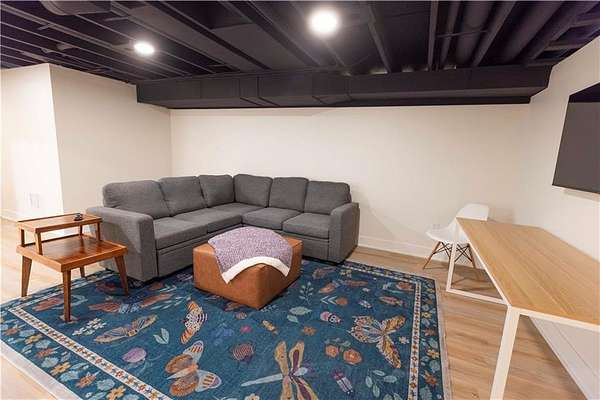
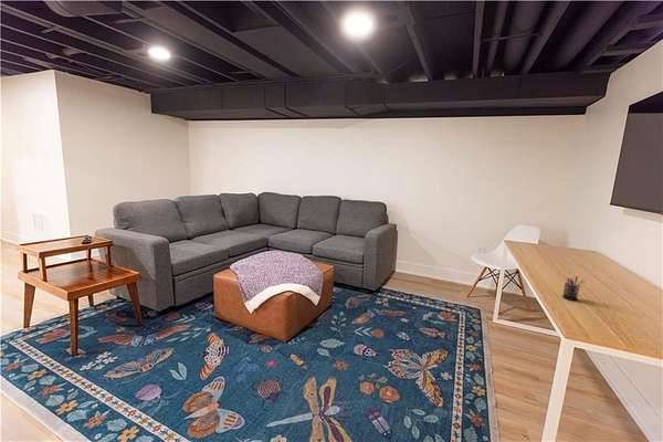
+ pen holder [561,274,586,302]
